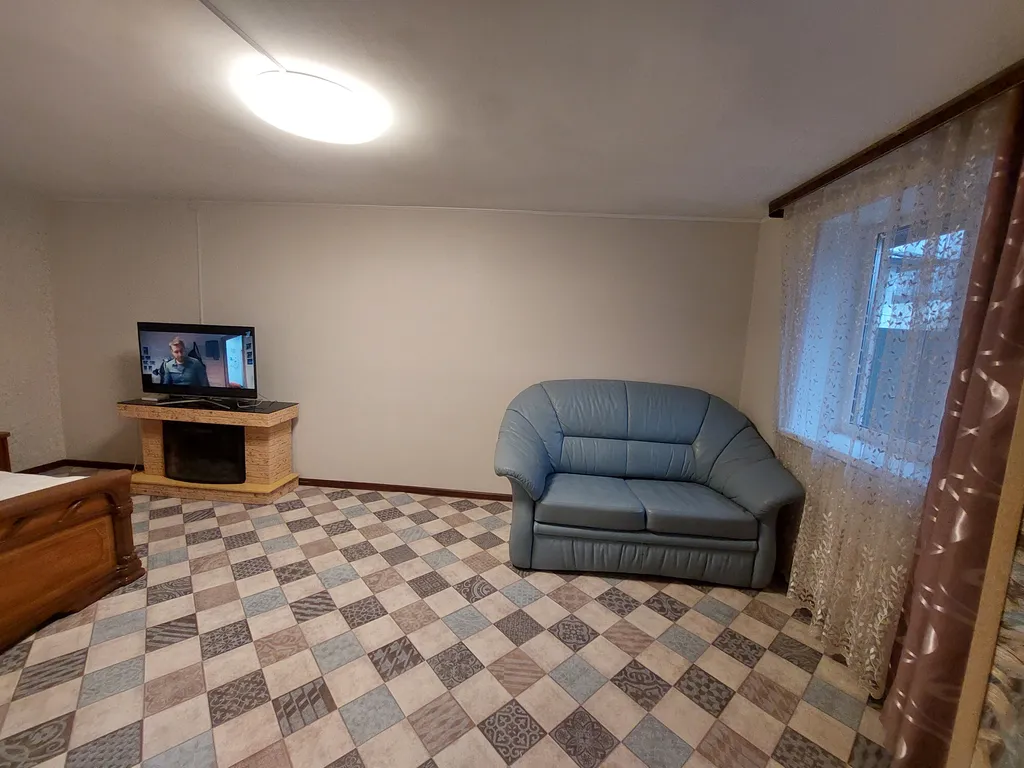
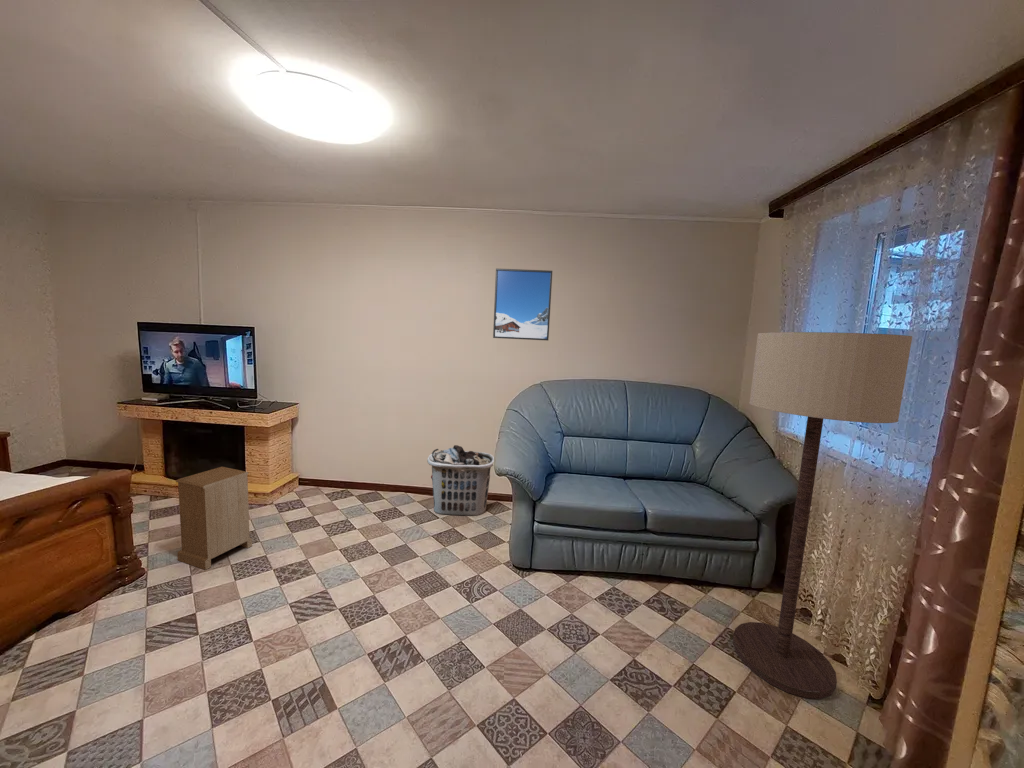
+ clothes hamper [426,444,495,517]
+ nightstand [175,466,253,571]
+ floor lamp [732,331,913,700]
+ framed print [492,268,553,342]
